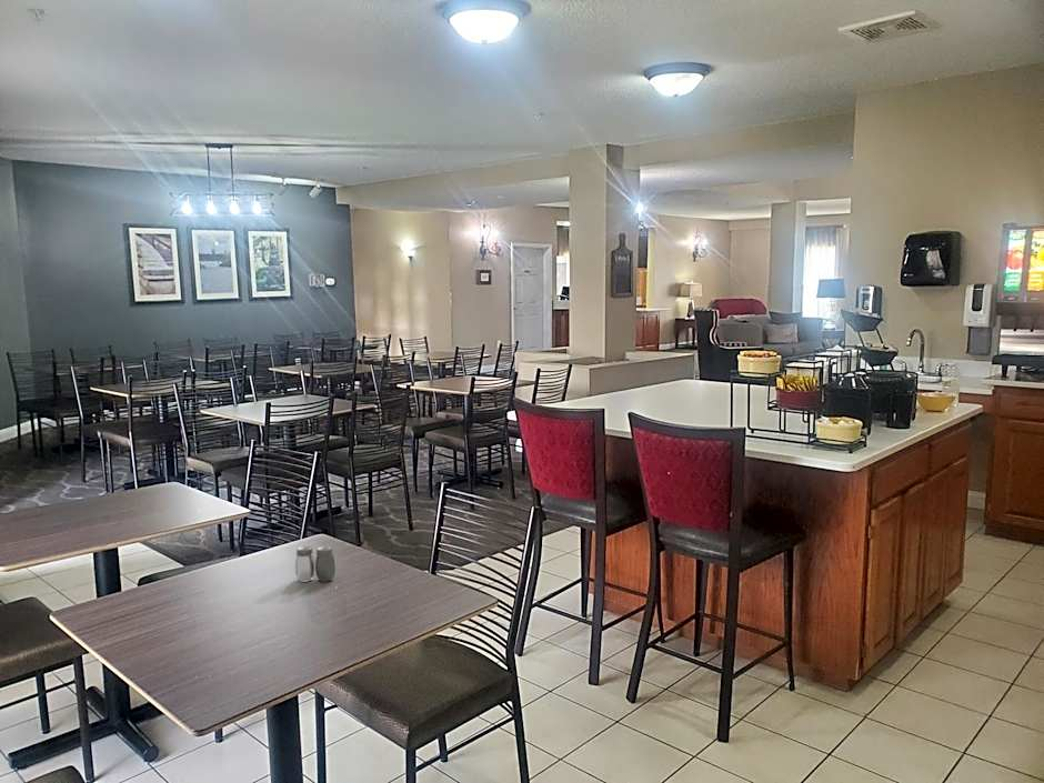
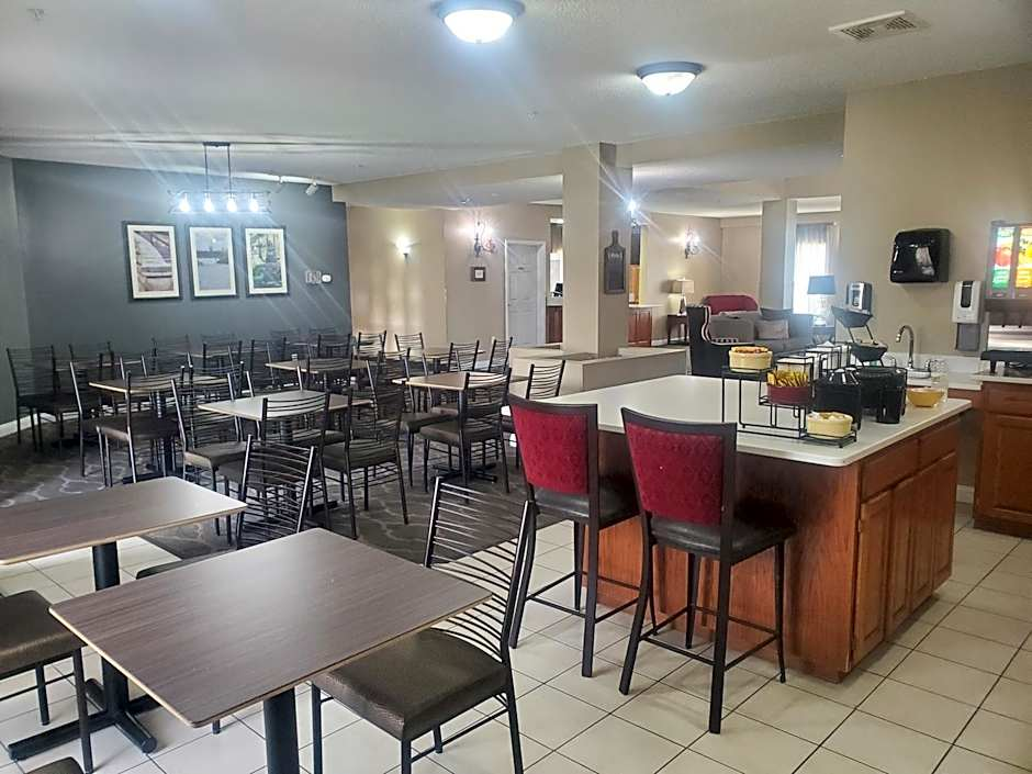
- salt and pepper shaker [294,545,337,583]
